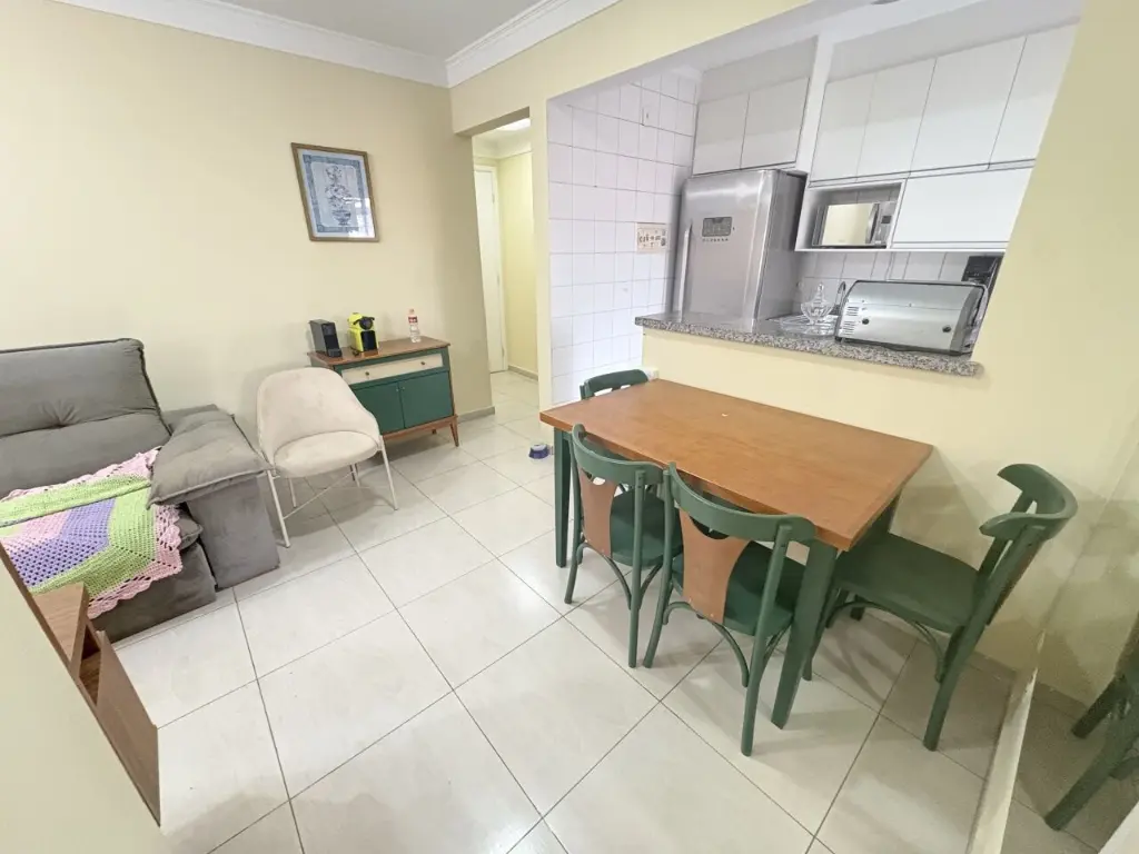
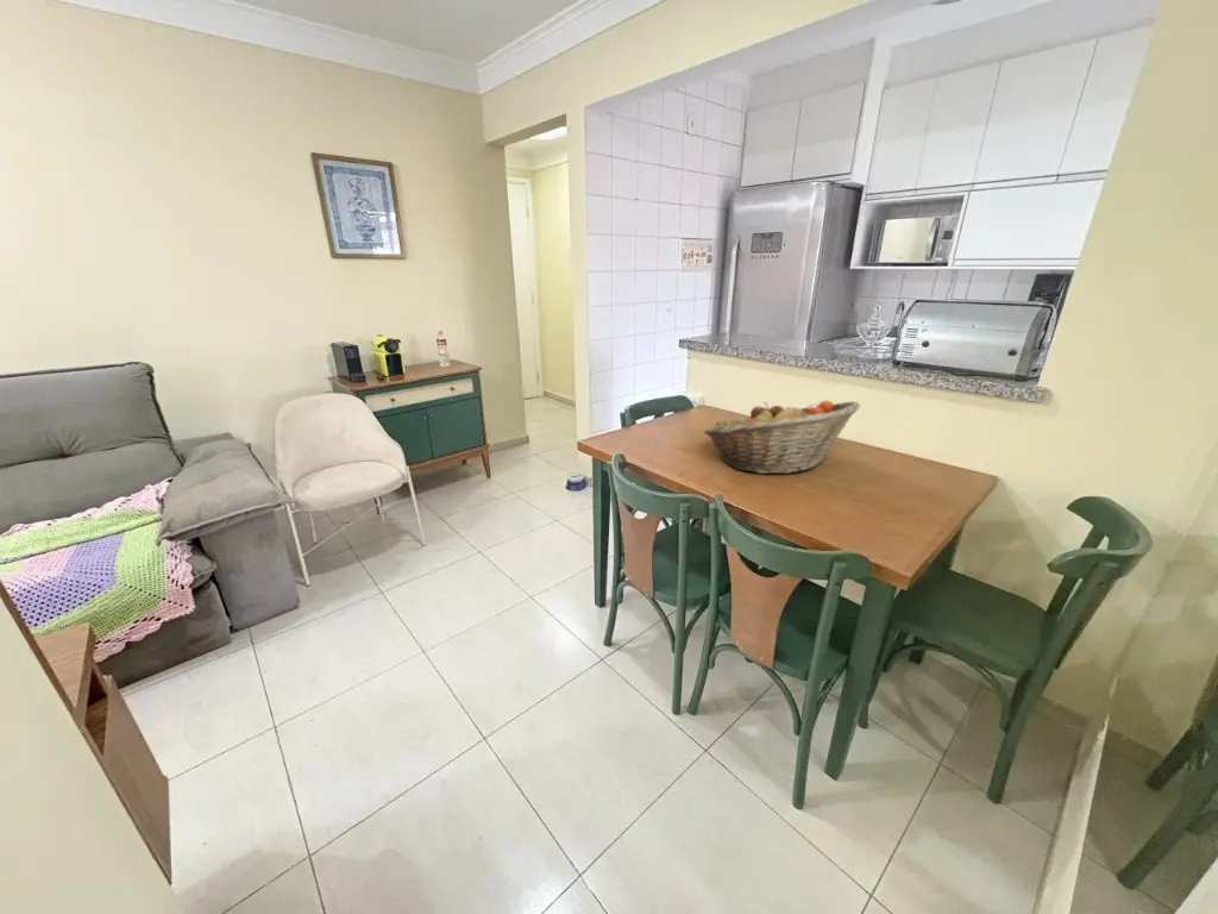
+ fruit basket [703,400,861,475]
